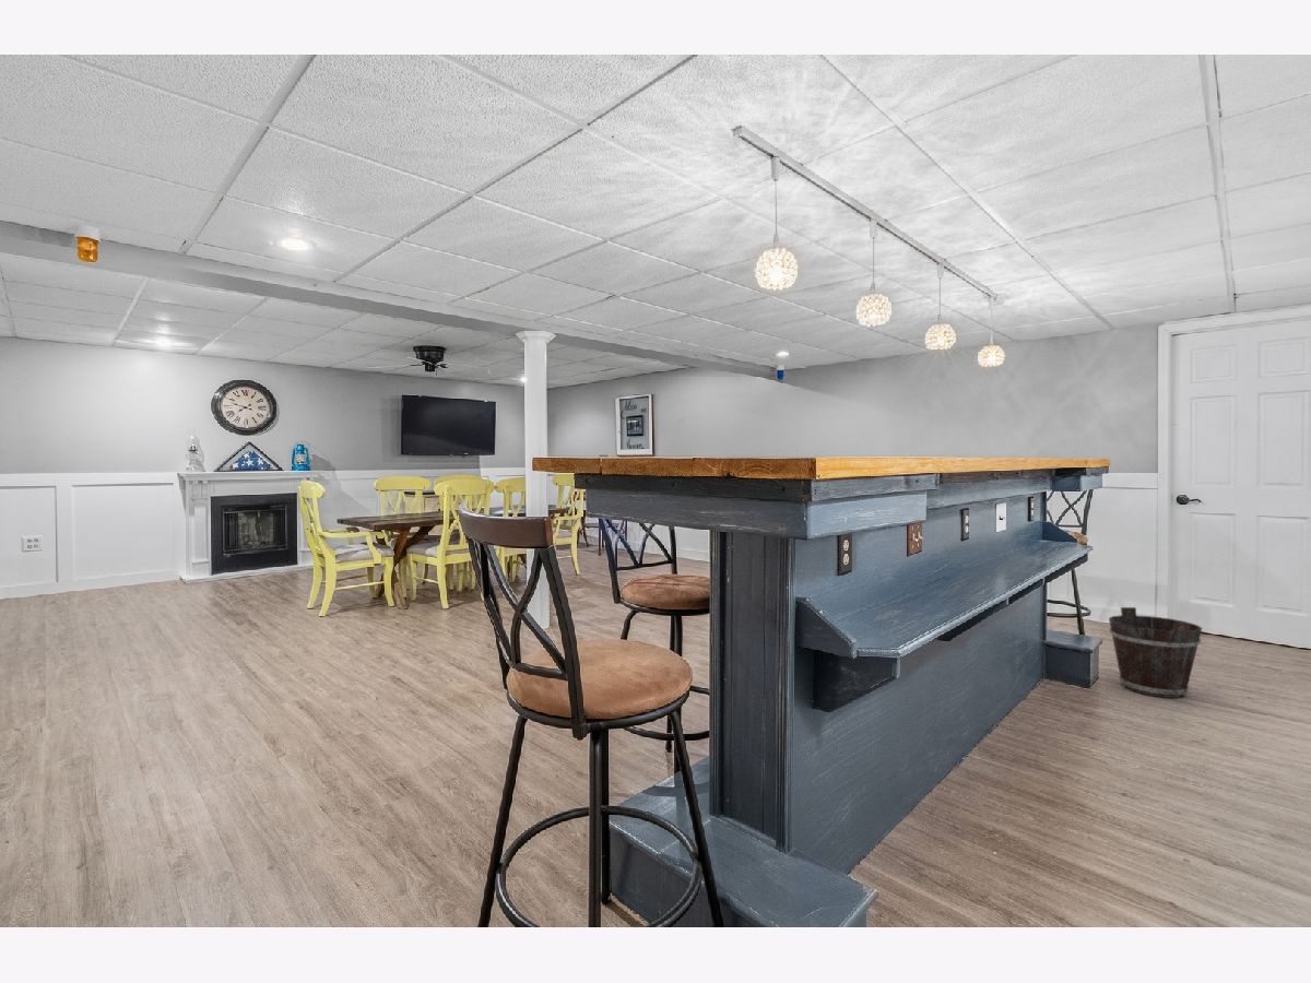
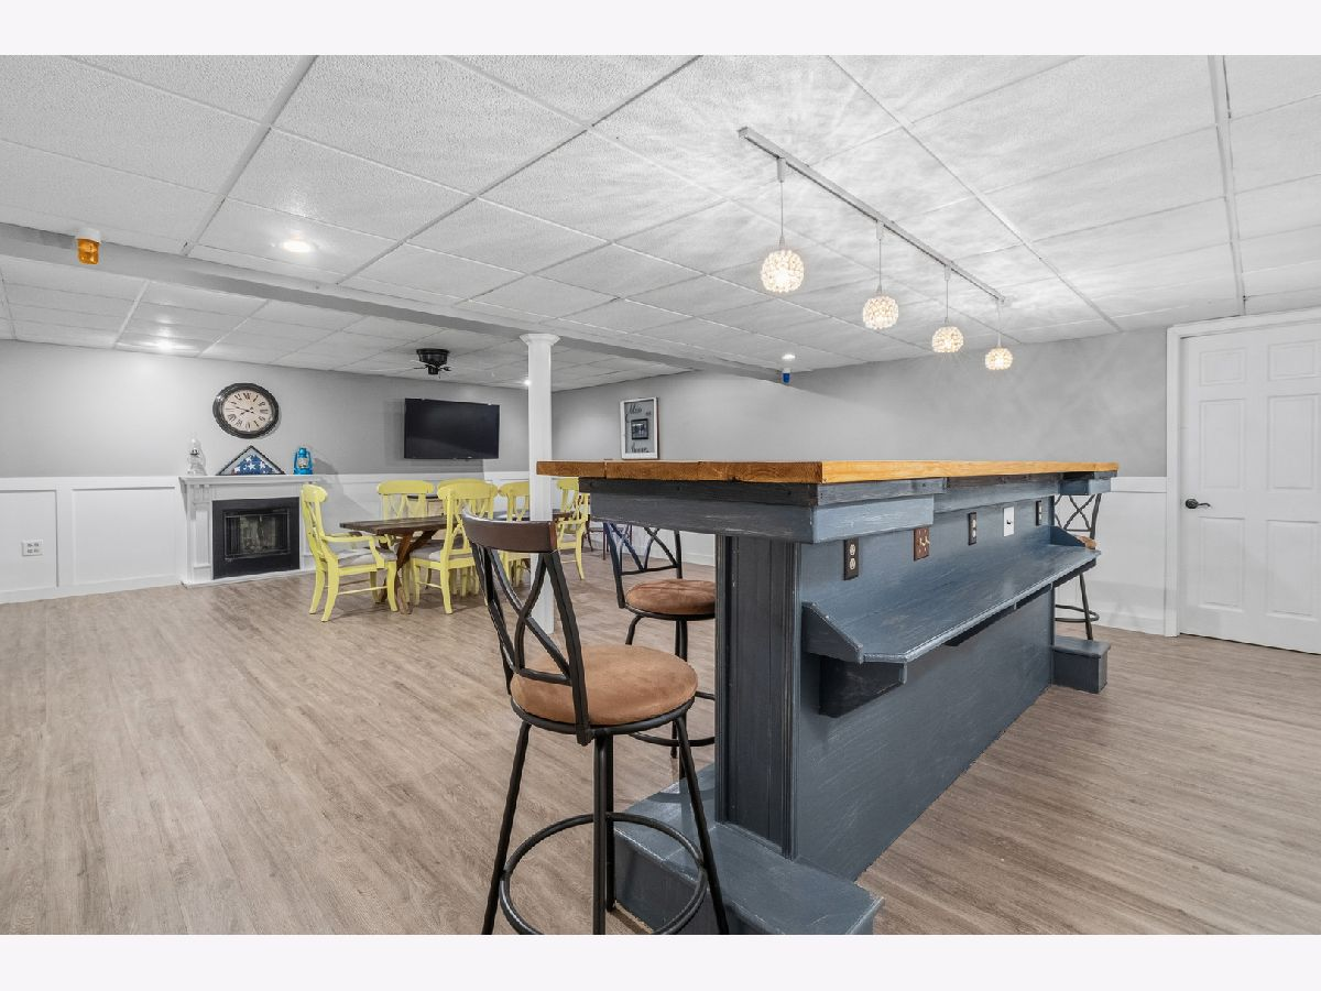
- bucket [1108,606,1203,699]
